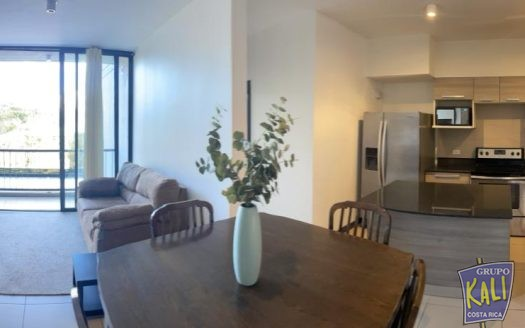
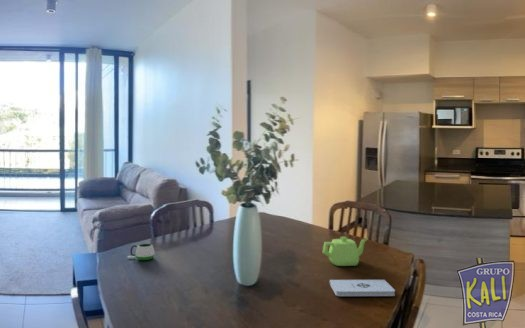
+ notepad [329,279,396,297]
+ teapot [322,236,369,267]
+ mug [126,243,155,261]
